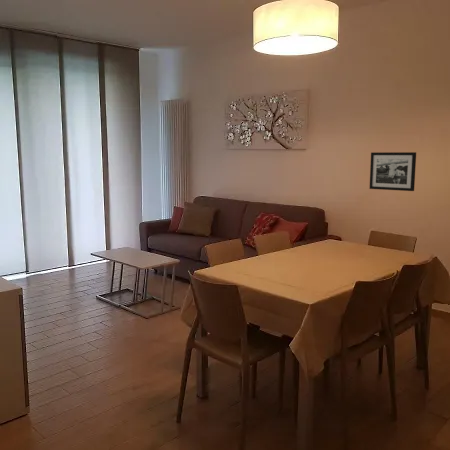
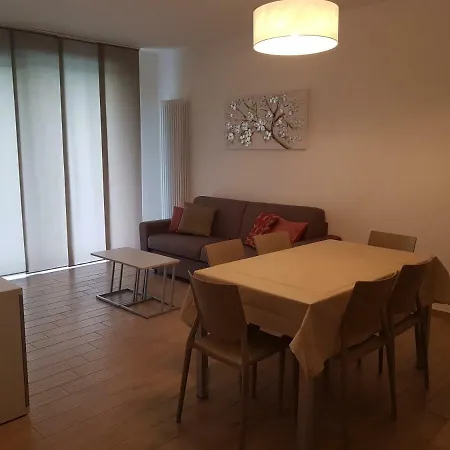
- picture frame [368,151,417,192]
